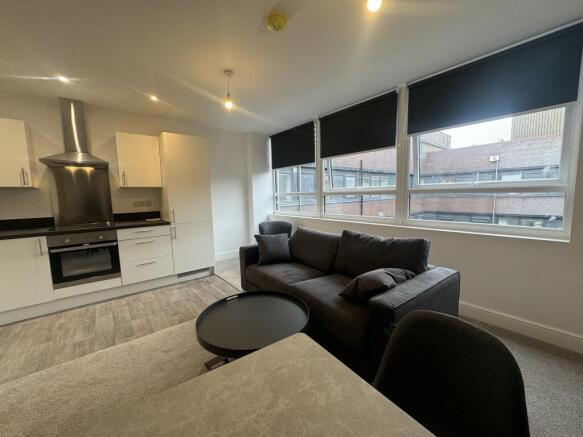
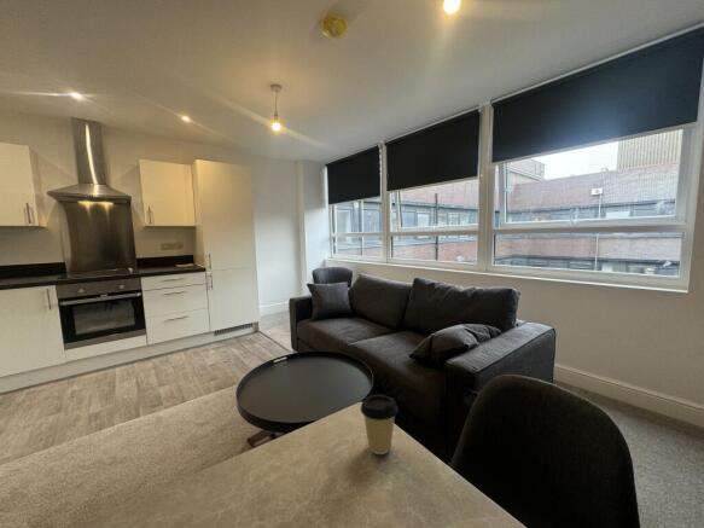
+ coffee cup [360,393,400,456]
